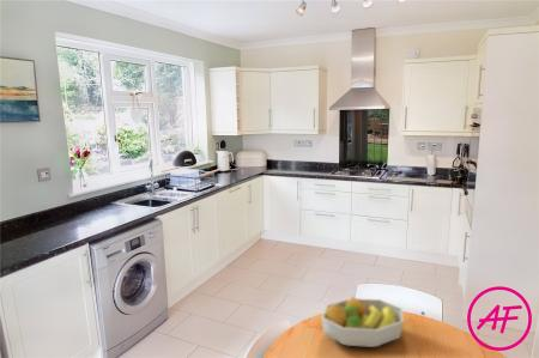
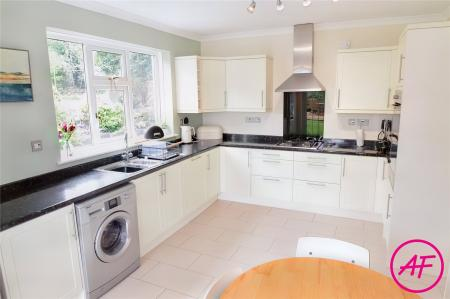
- fruit bowl [320,296,404,348]
